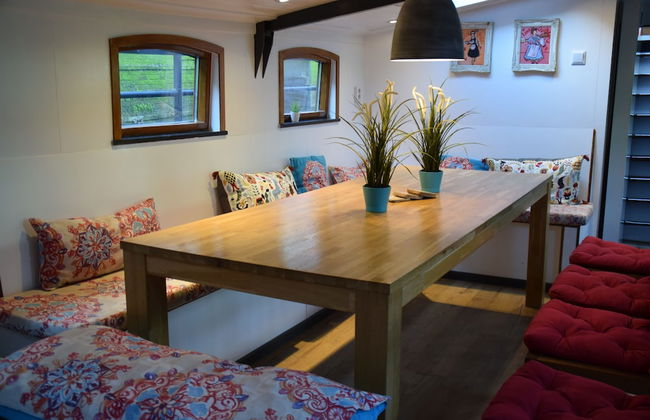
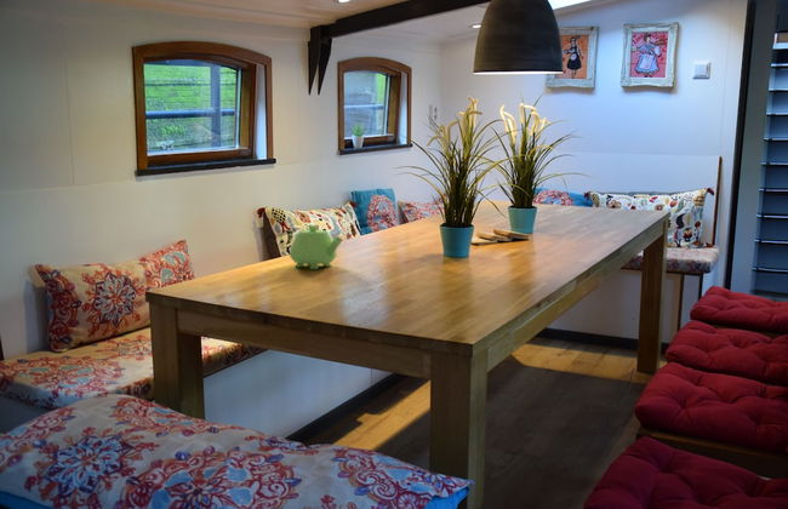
+ teapot [289,224,343,270]
